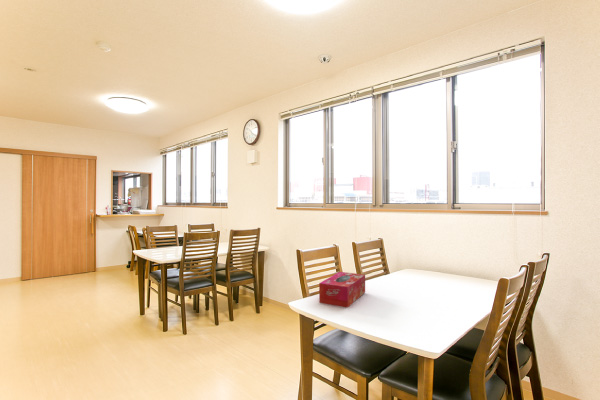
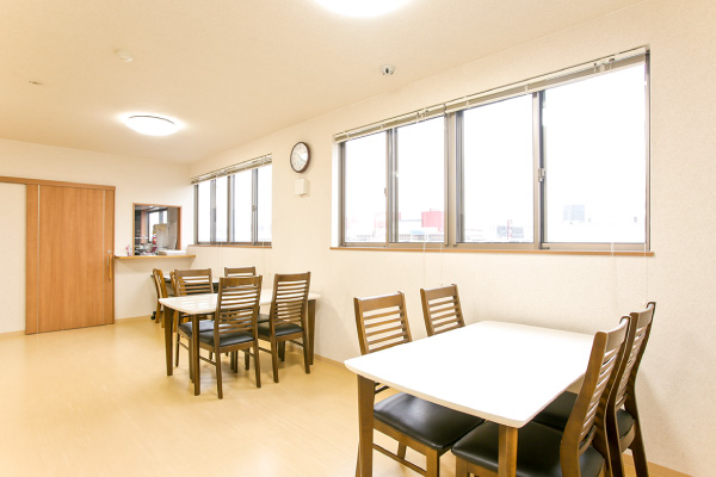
- tissue box [318,271,366,309]
